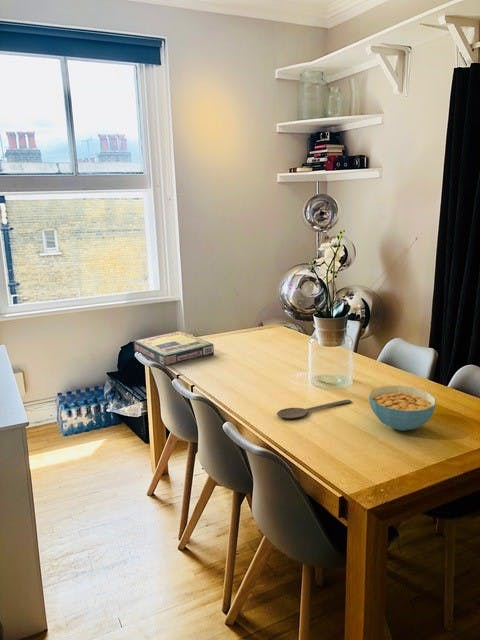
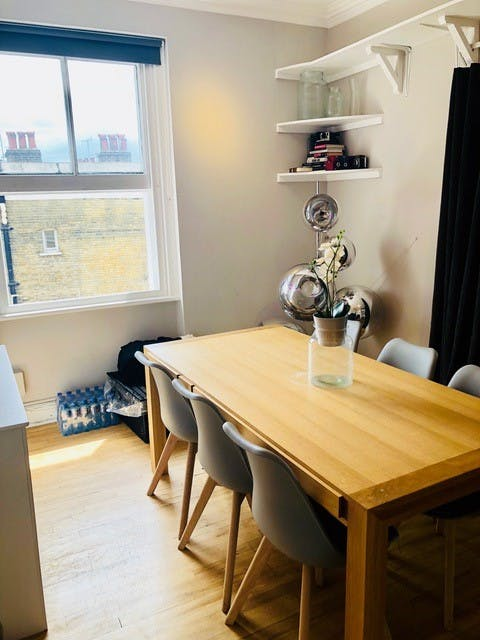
- video game box [133,330,215,367]
- wooden spoon [276,399,352,419]
- cereal bowl [368,385,437,432]
